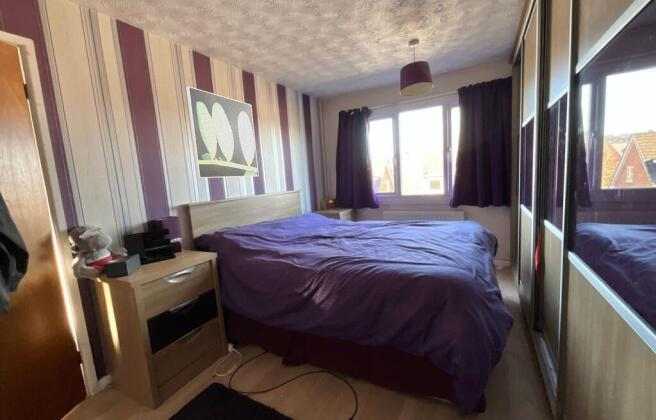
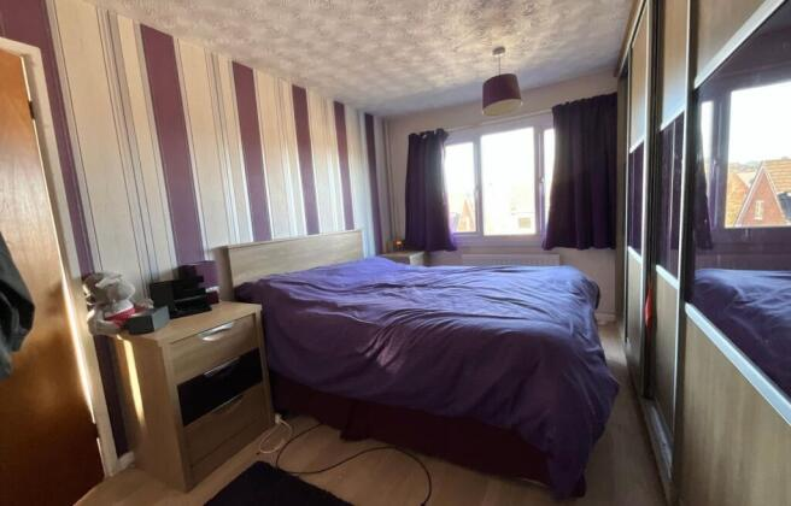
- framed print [185,85,260,179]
